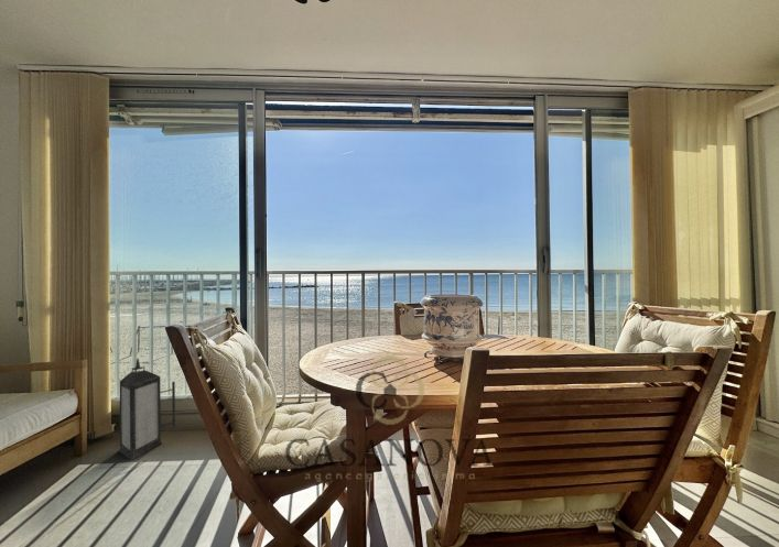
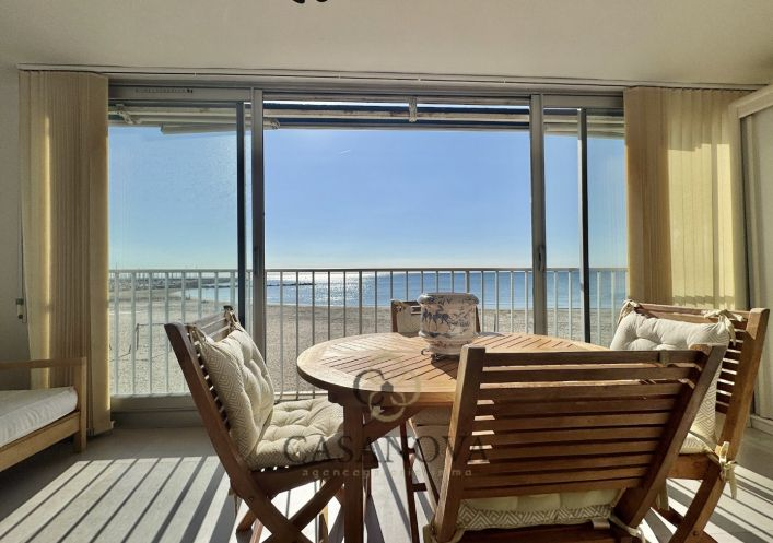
- lantern [118,358,176,461]
